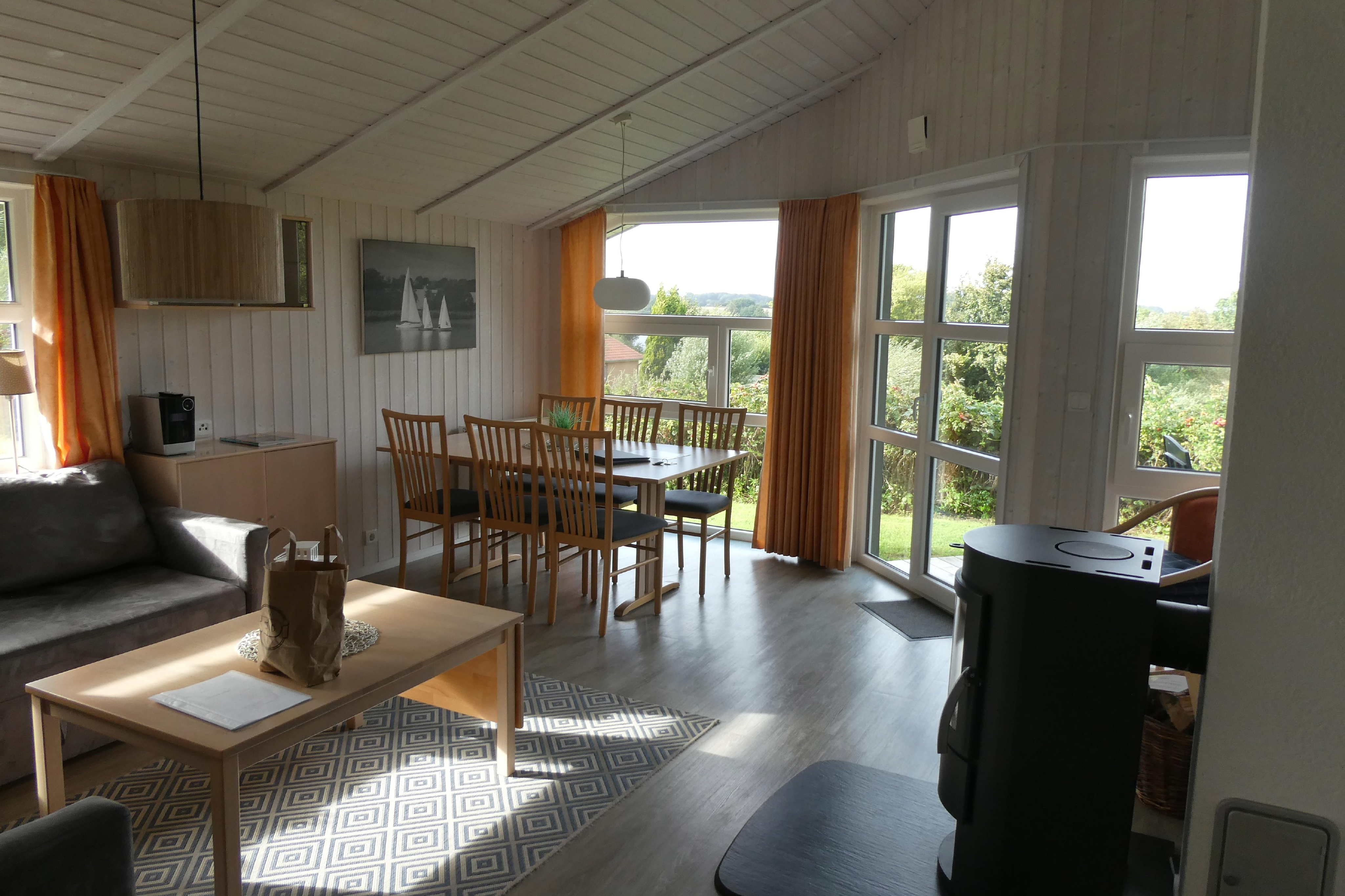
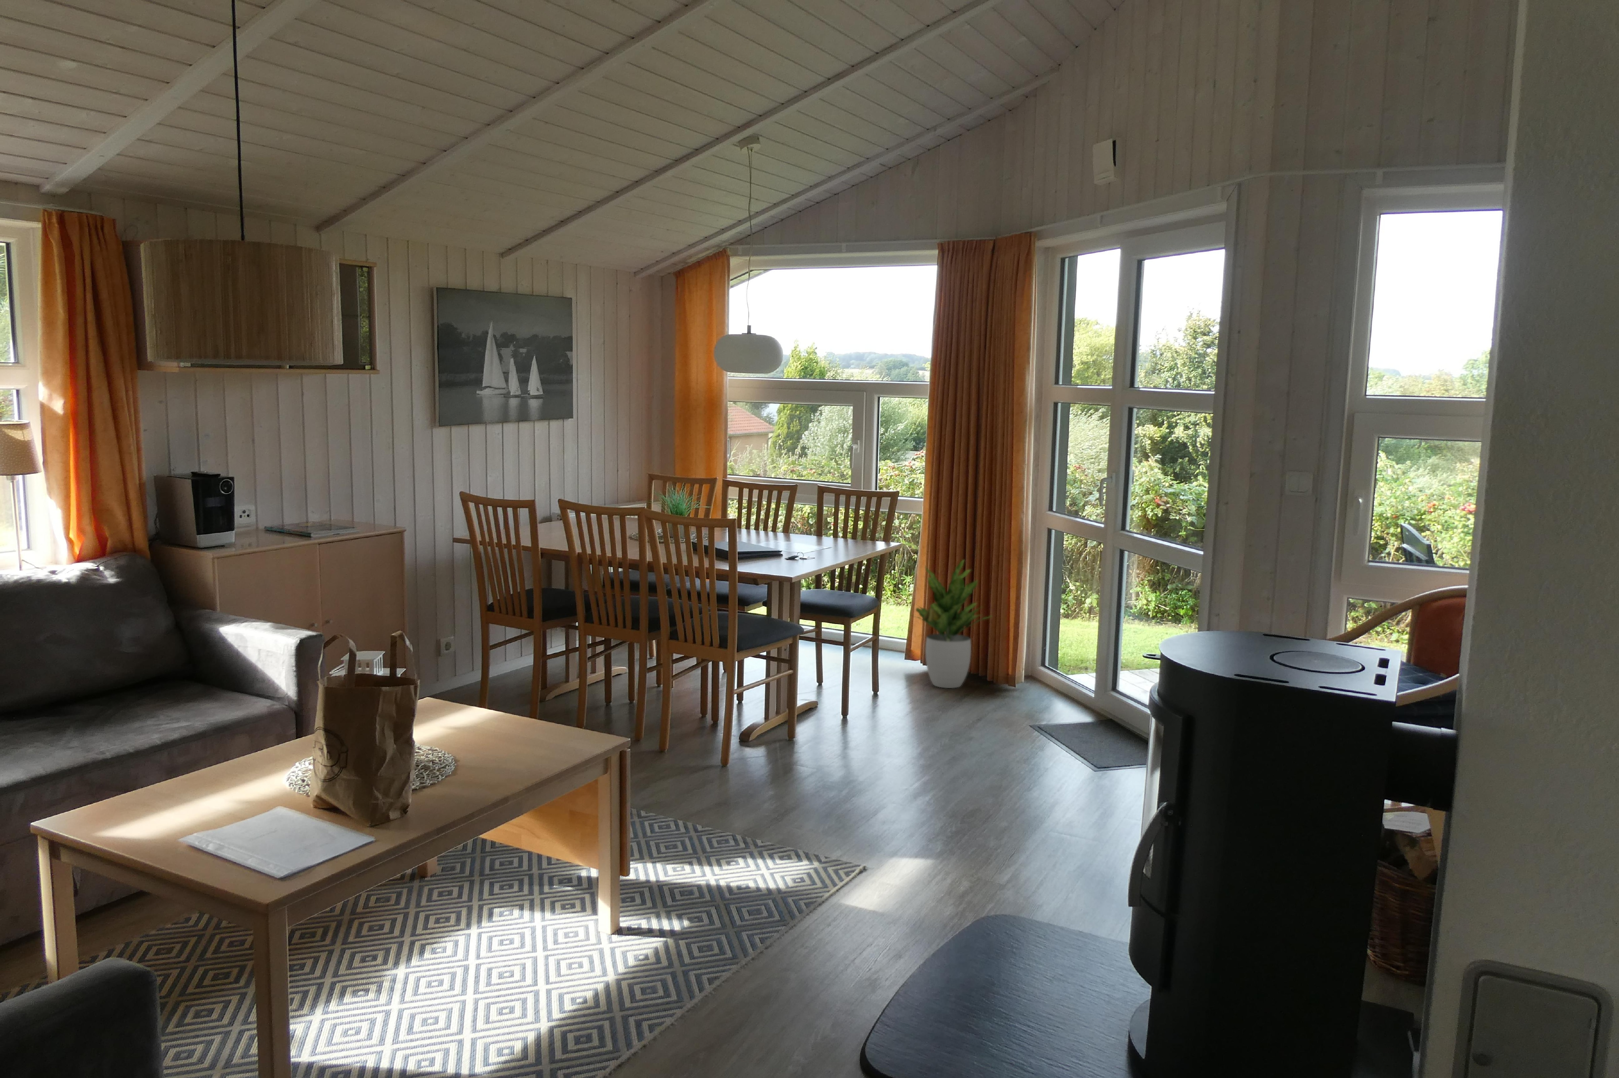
+ potted plant [910,559,993,688]
